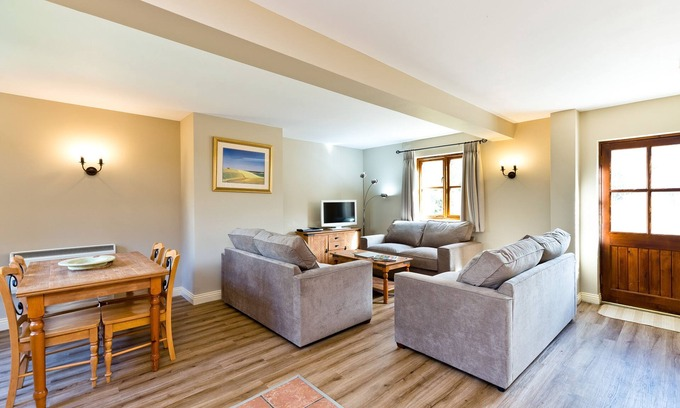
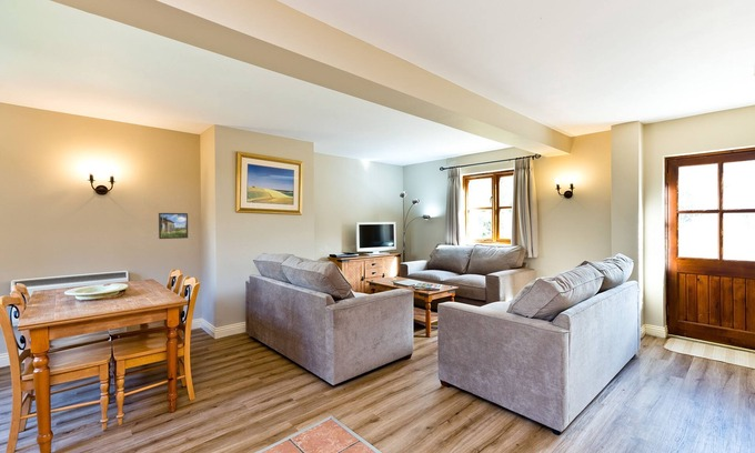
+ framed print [158,212,189,240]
